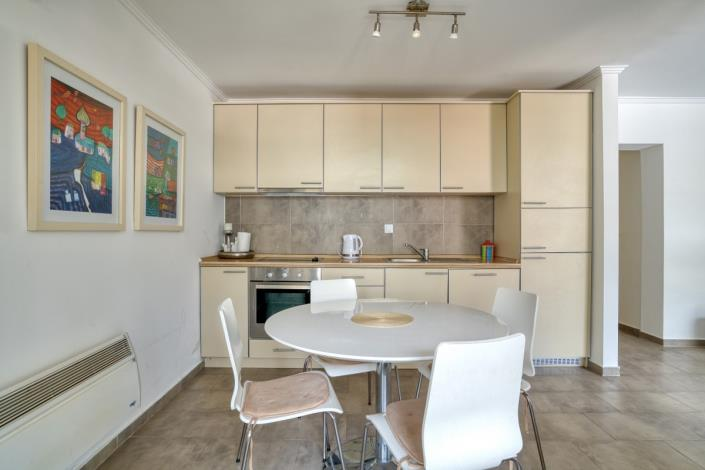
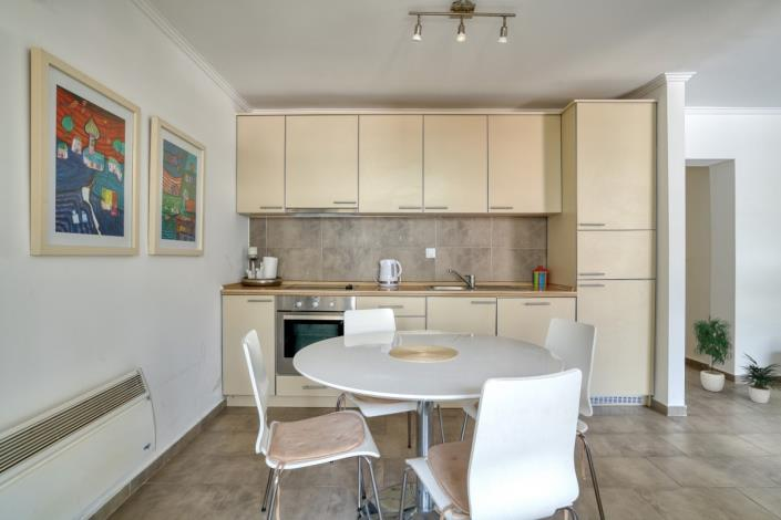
+ potted plant [690,314,781,405]
